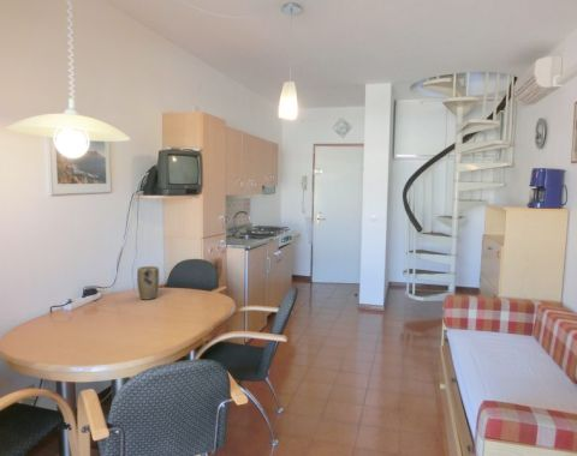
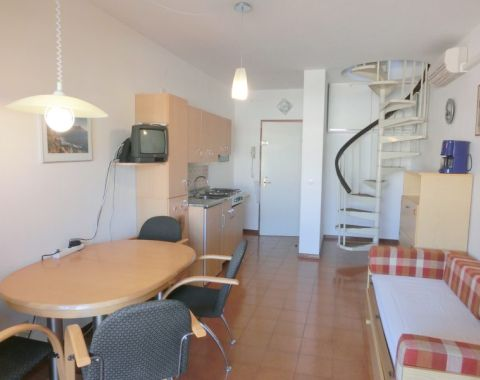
- plant pot [136,265,160,301]
